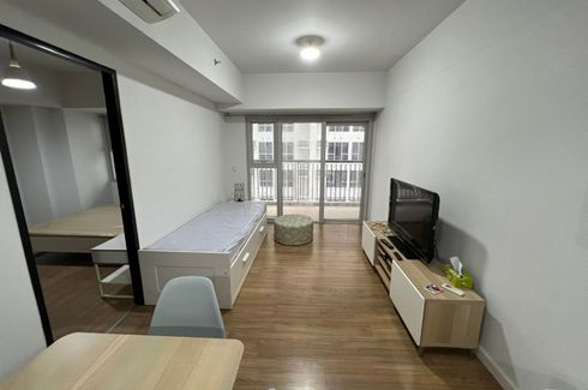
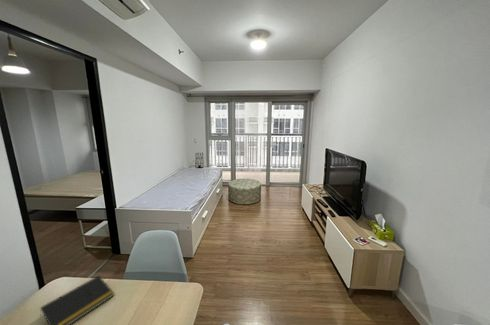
+ notepad [39,274,115,325]
